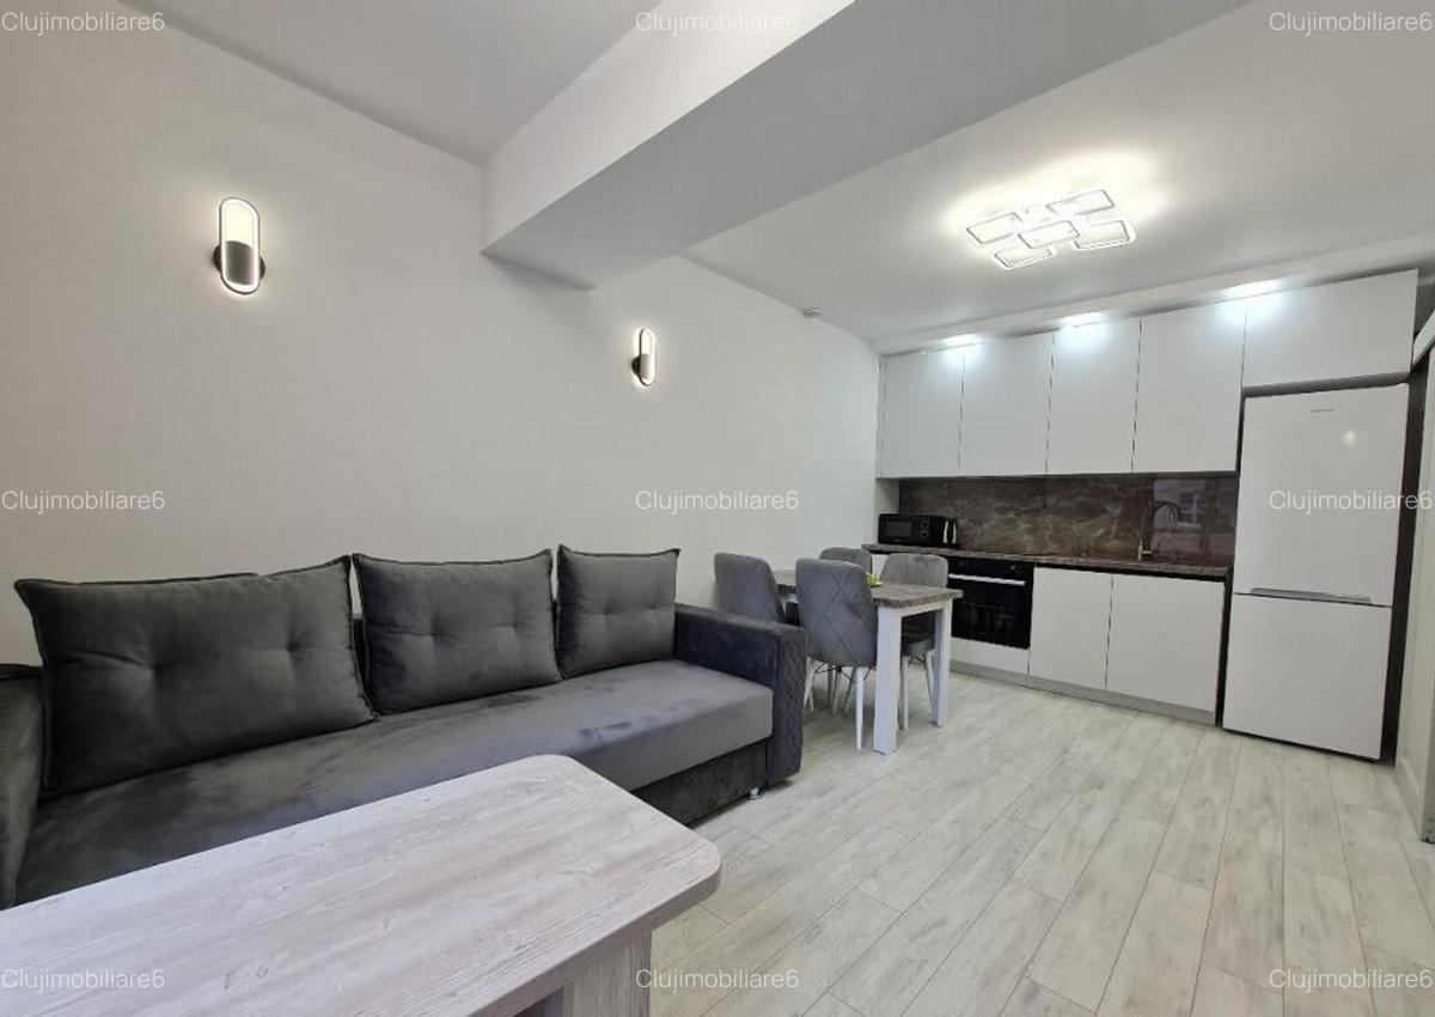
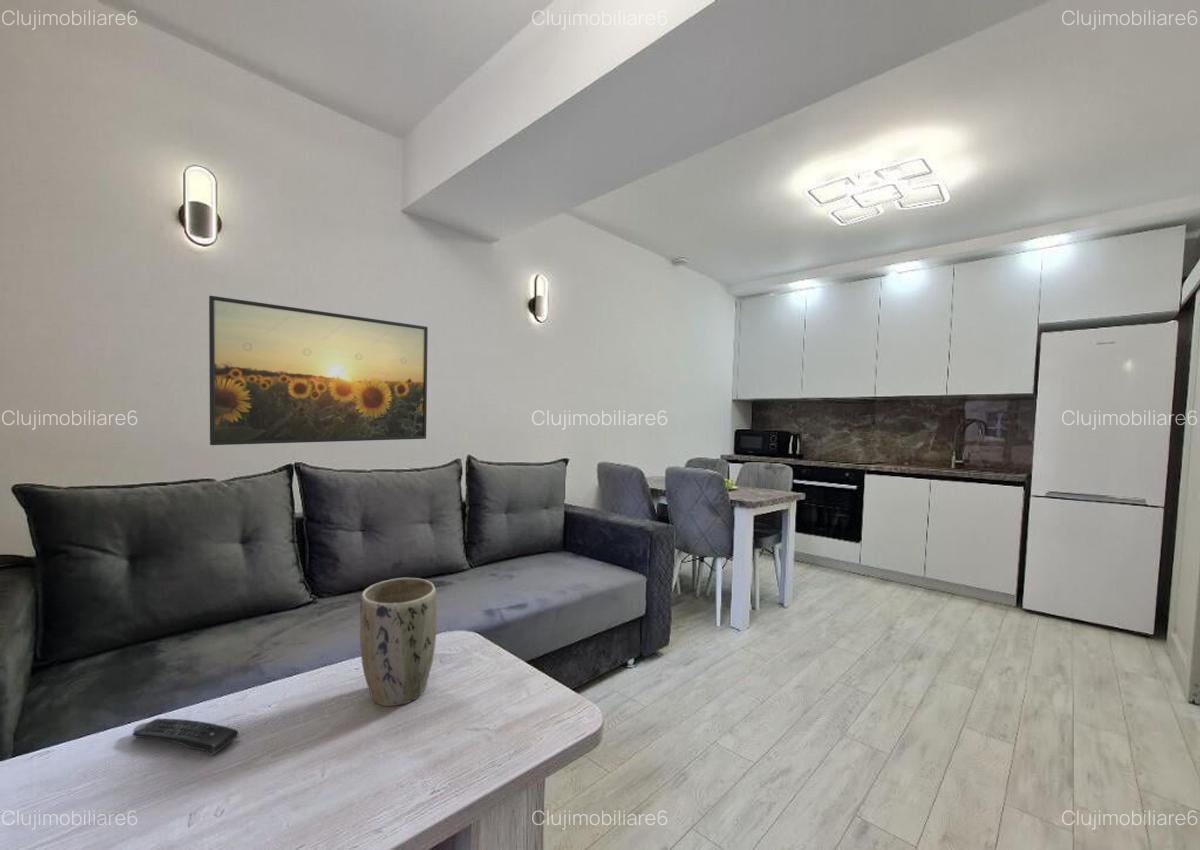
+ remote control [131,717,239,757]
+ plant pot [359,577,438,707]
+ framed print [208,295,429,446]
